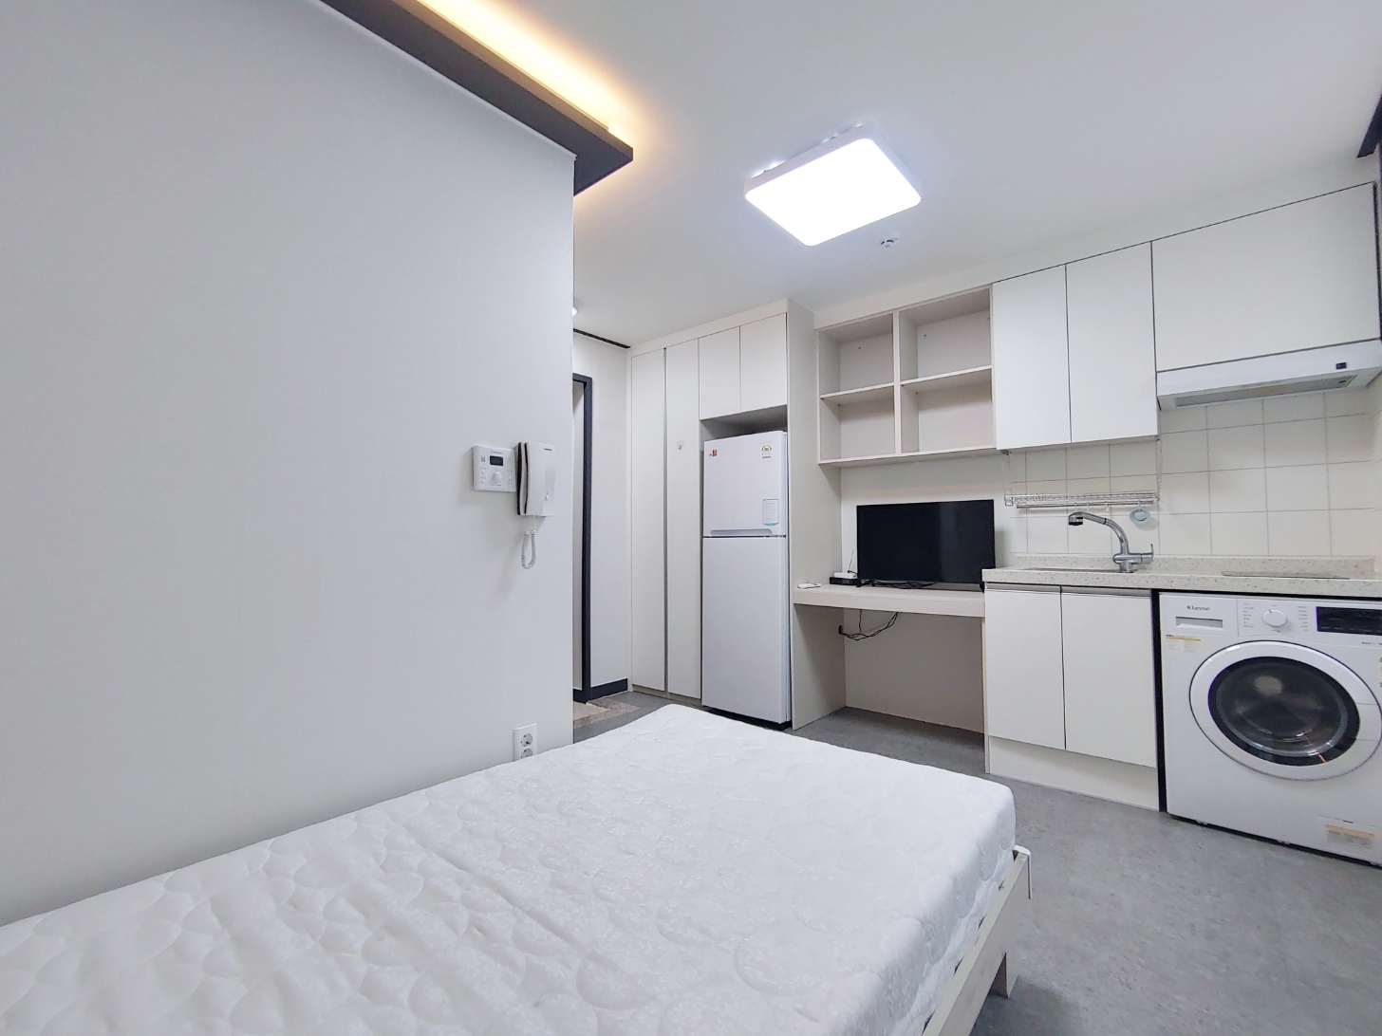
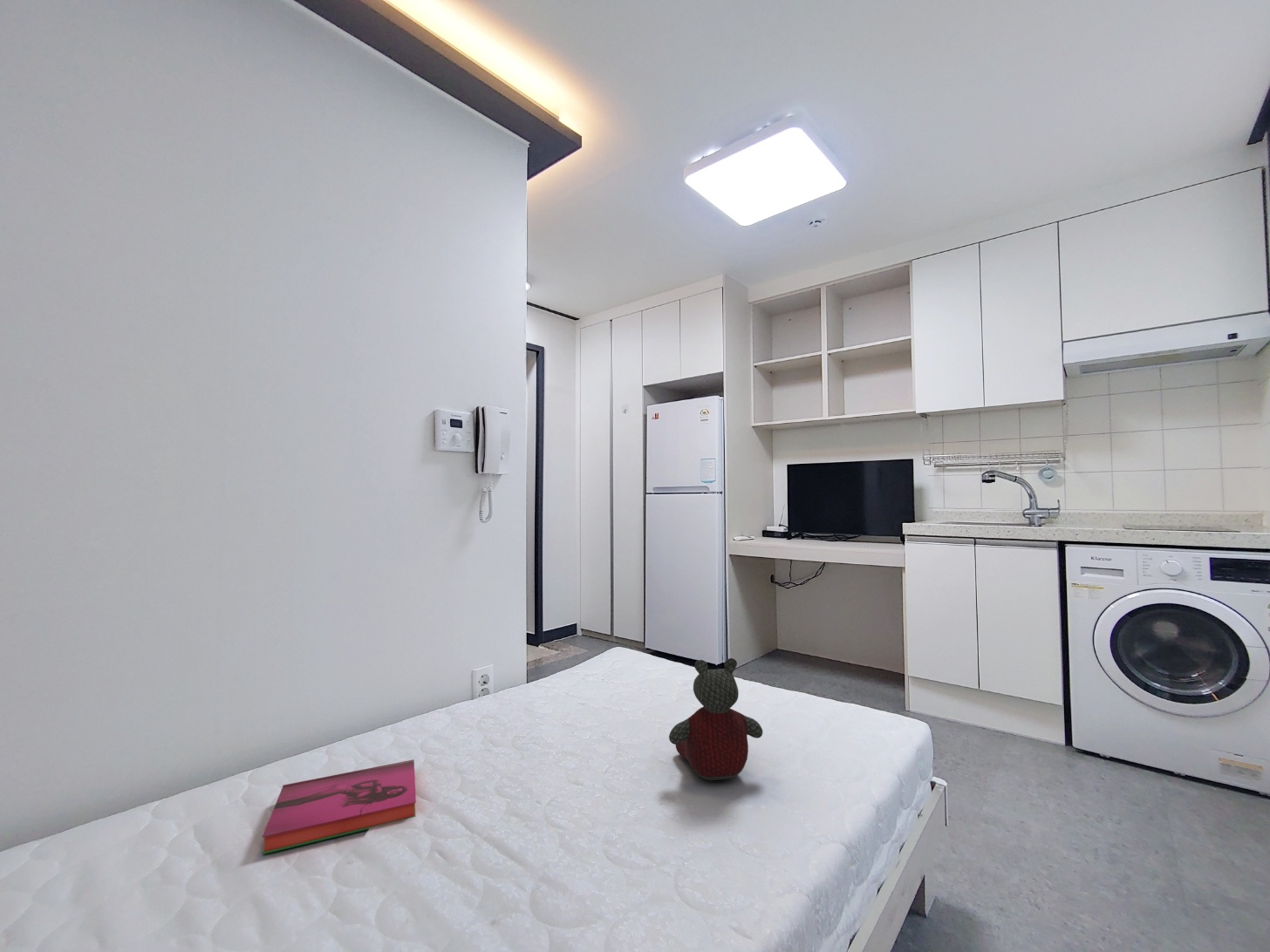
+ hardback book [261,758,417,855]
+ stuffed bear [668,657,763,781]
